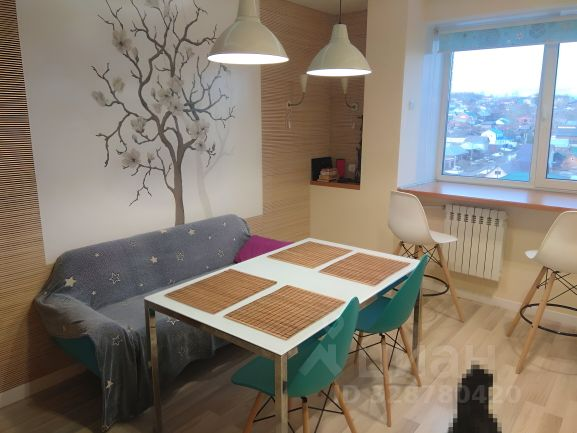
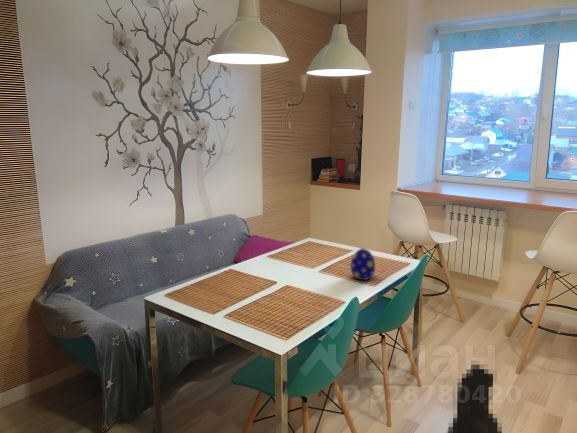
+ decorative egg [349,247,376,281]
